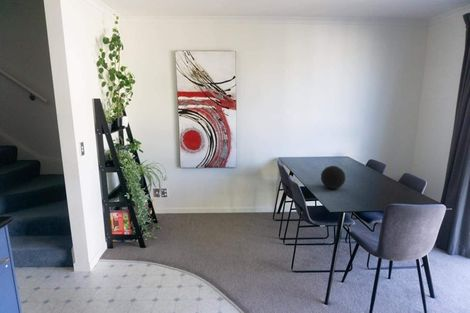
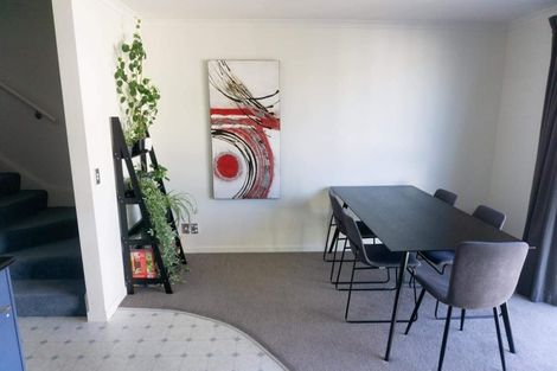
- decorative orb [320,165,346,190]
